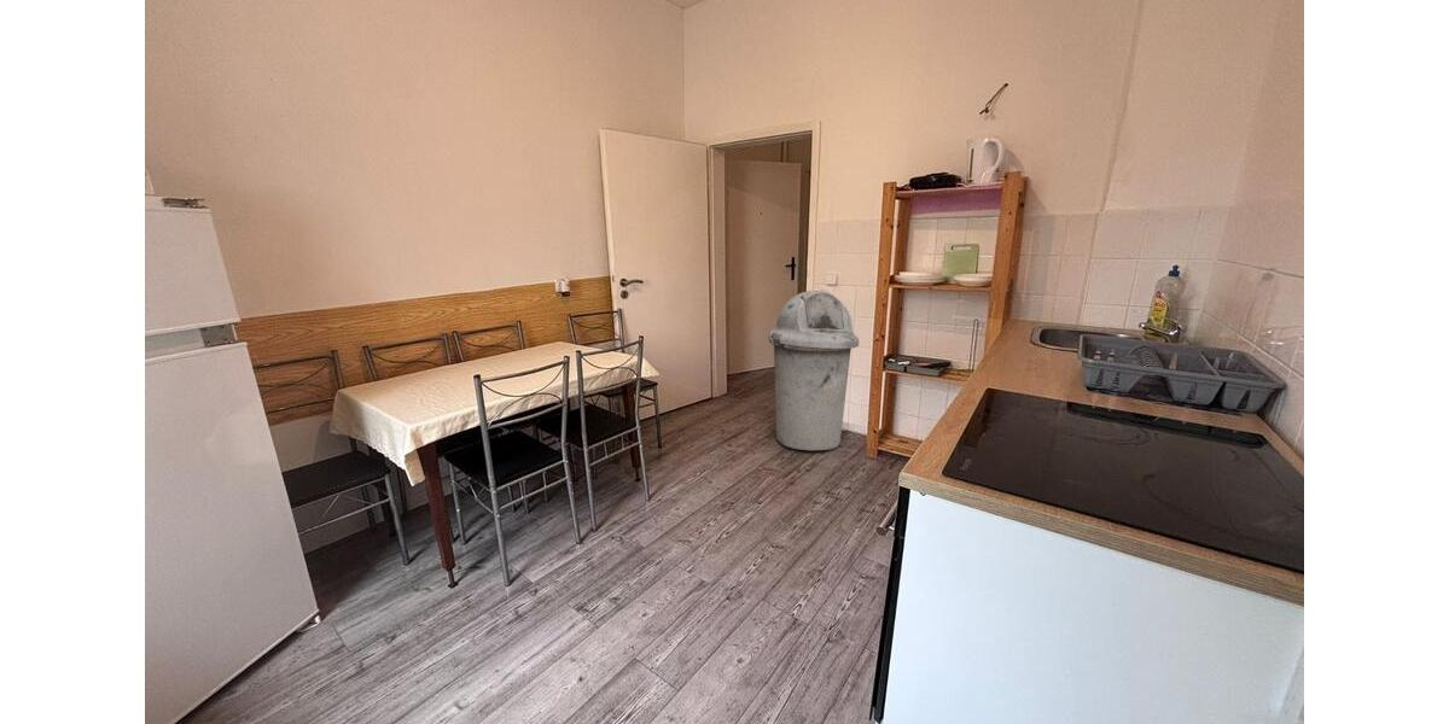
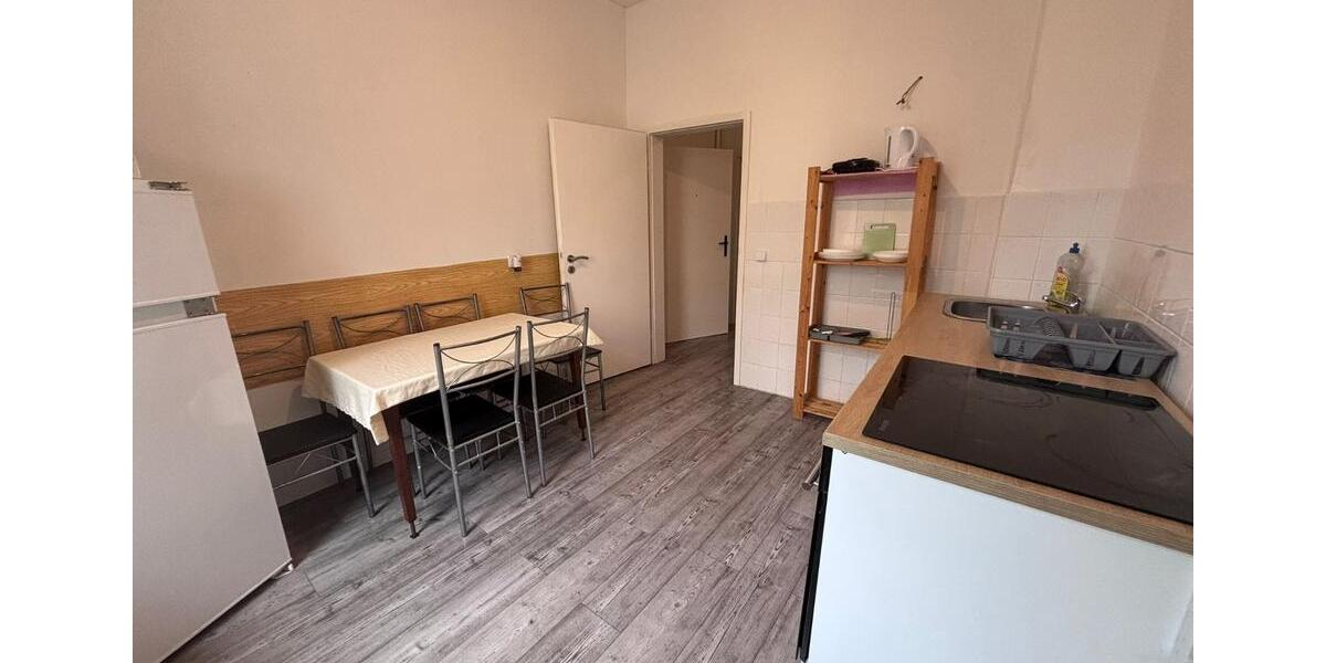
- trash can [767,288,860,451]
